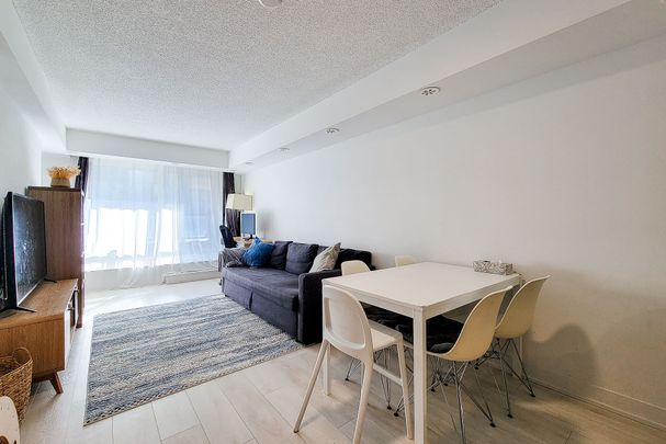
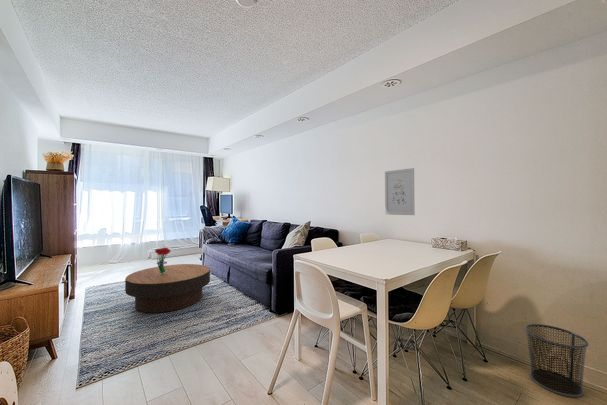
+ wall art [384,167,416,216]
+ coffee table [124,263,211,313]
+ bouquet [154,247,172,274]
+ waste bin [524,323,590,398]
